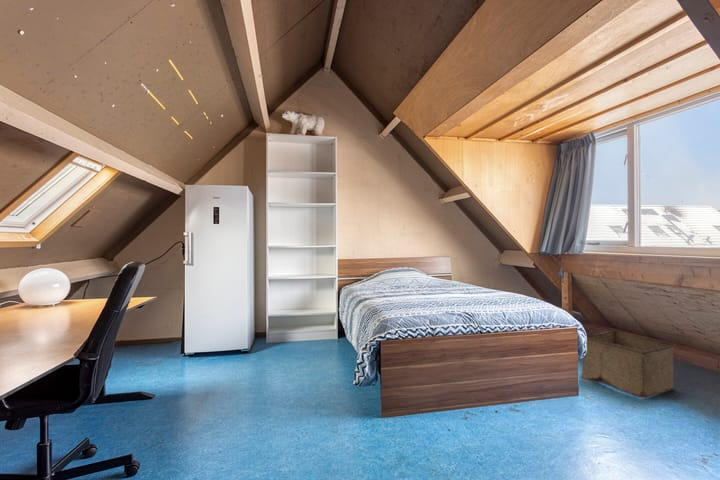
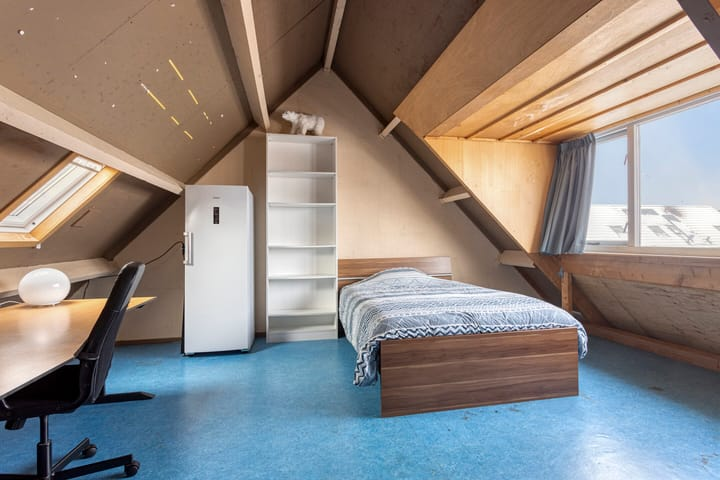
- storage bin [580,330,677,400]
